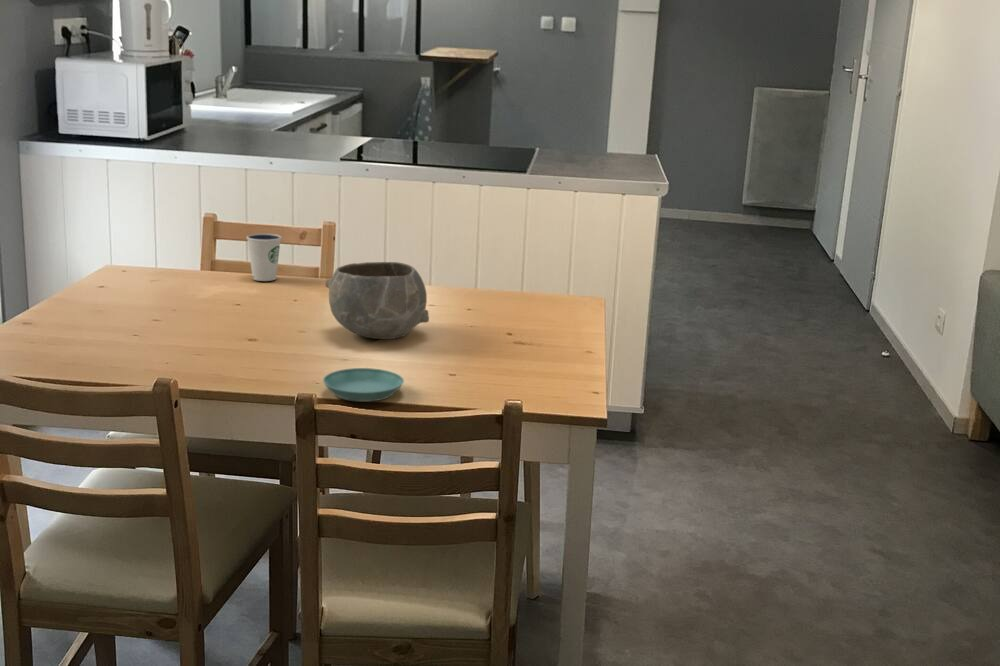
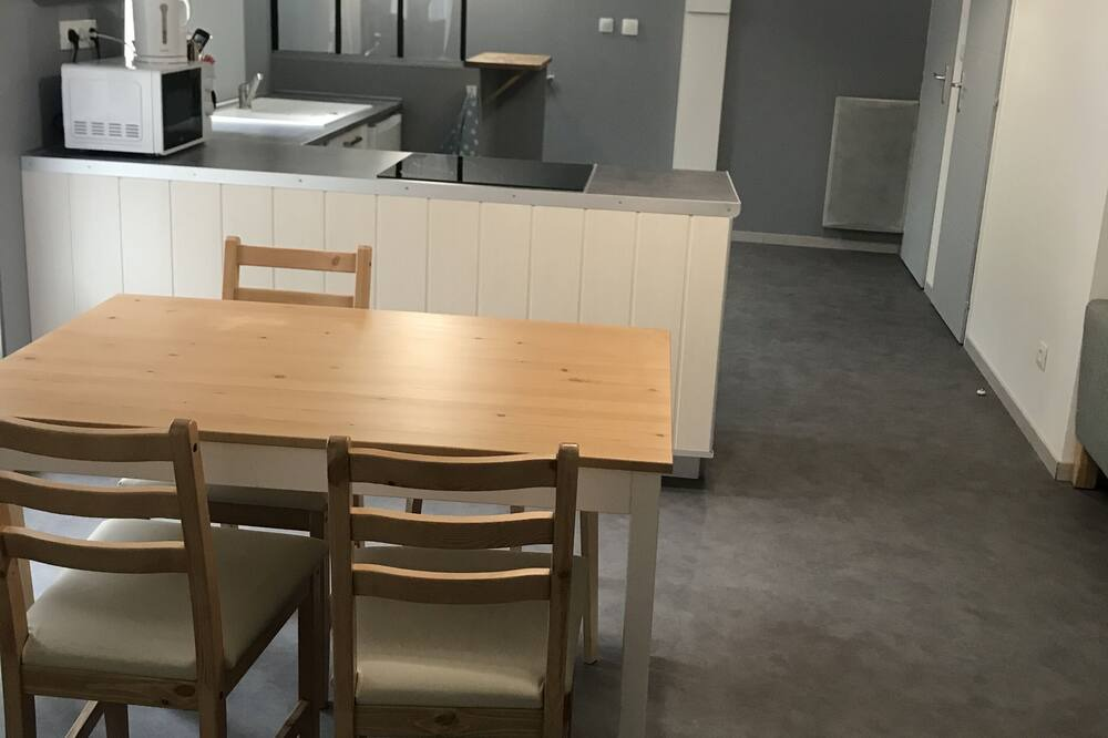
- dixie cup [246,232,282,282]
- saucer [322,367,405,403]
- bowl [324,261,430,340]
